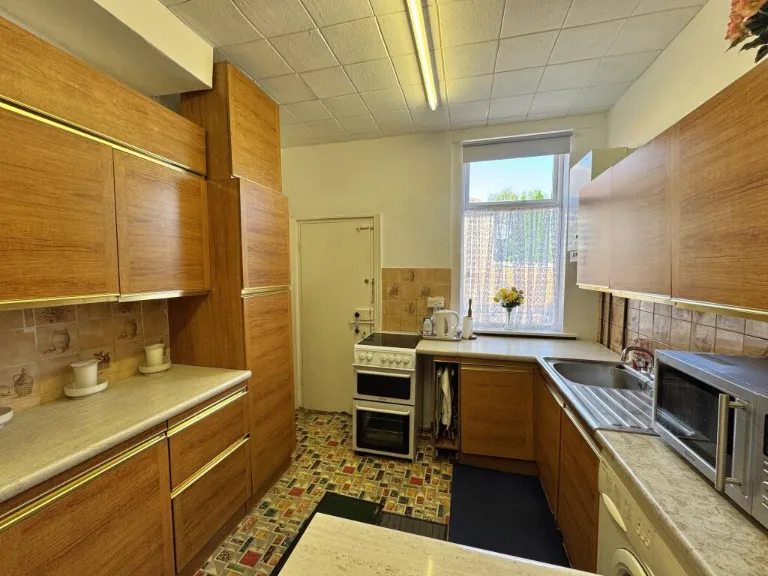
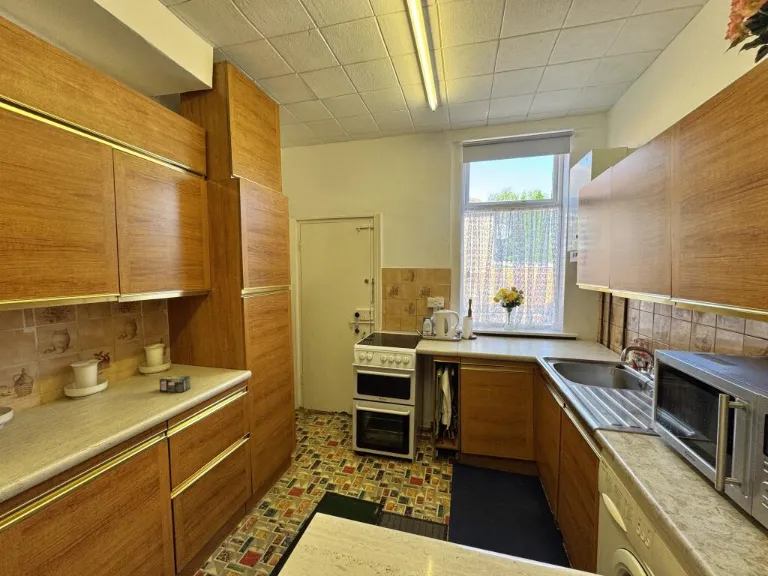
+ tea box [159,375,191,393]
